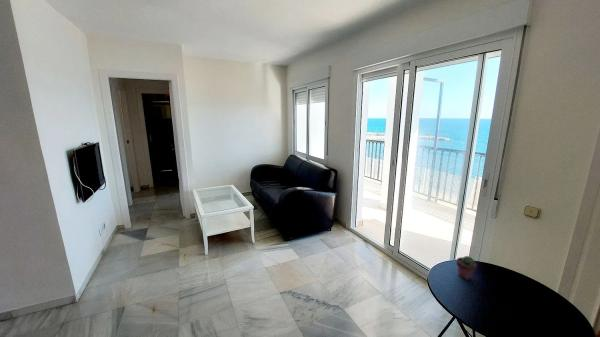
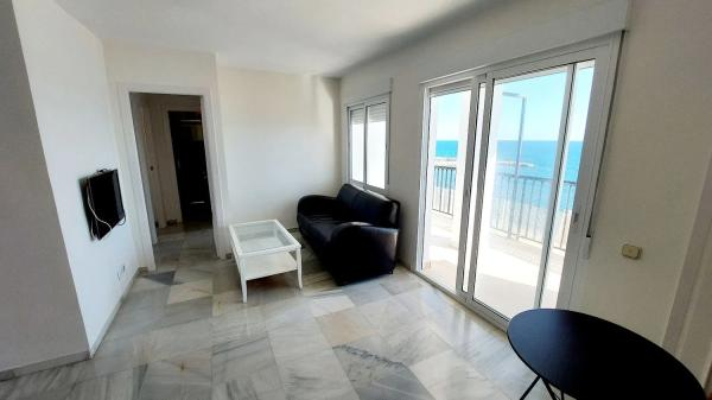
- potted succulent [455,255,478,281]
